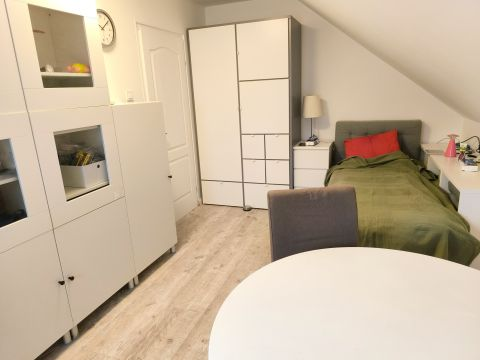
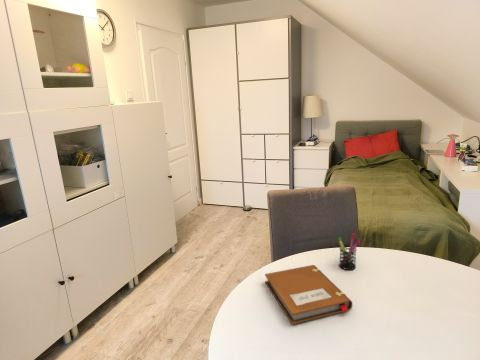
+ notebook [264,264,353,325]
+ pen holder [338,233,362,271]
